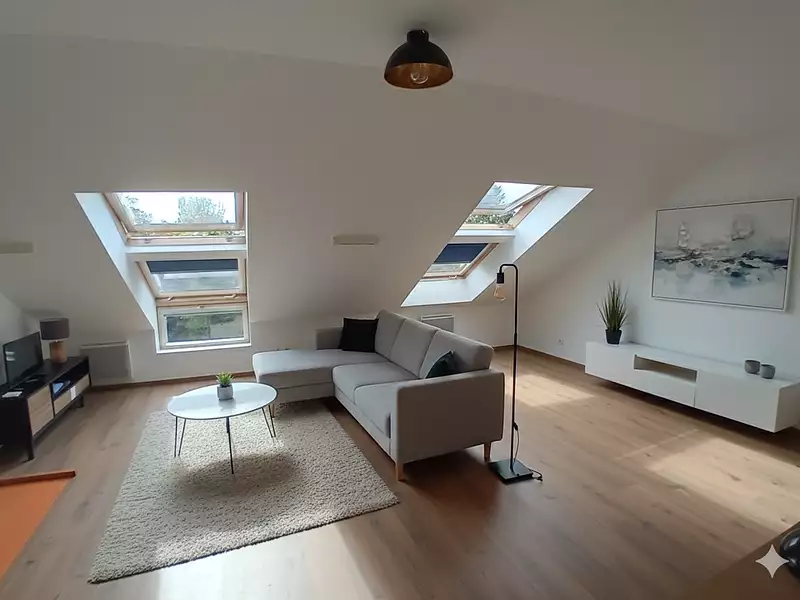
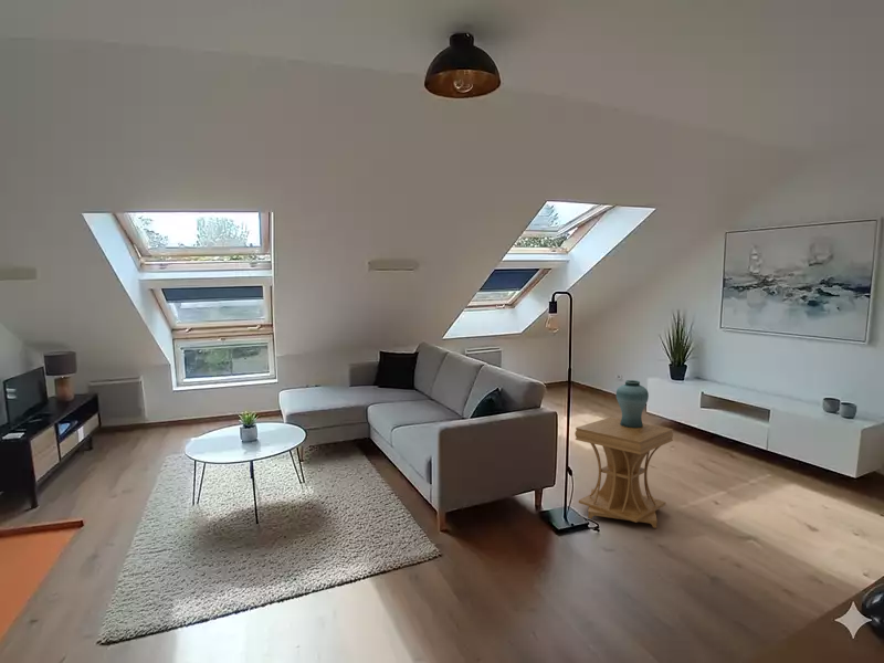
+ vase [615,379,650,428]
+ side table [573,417,674,529]
